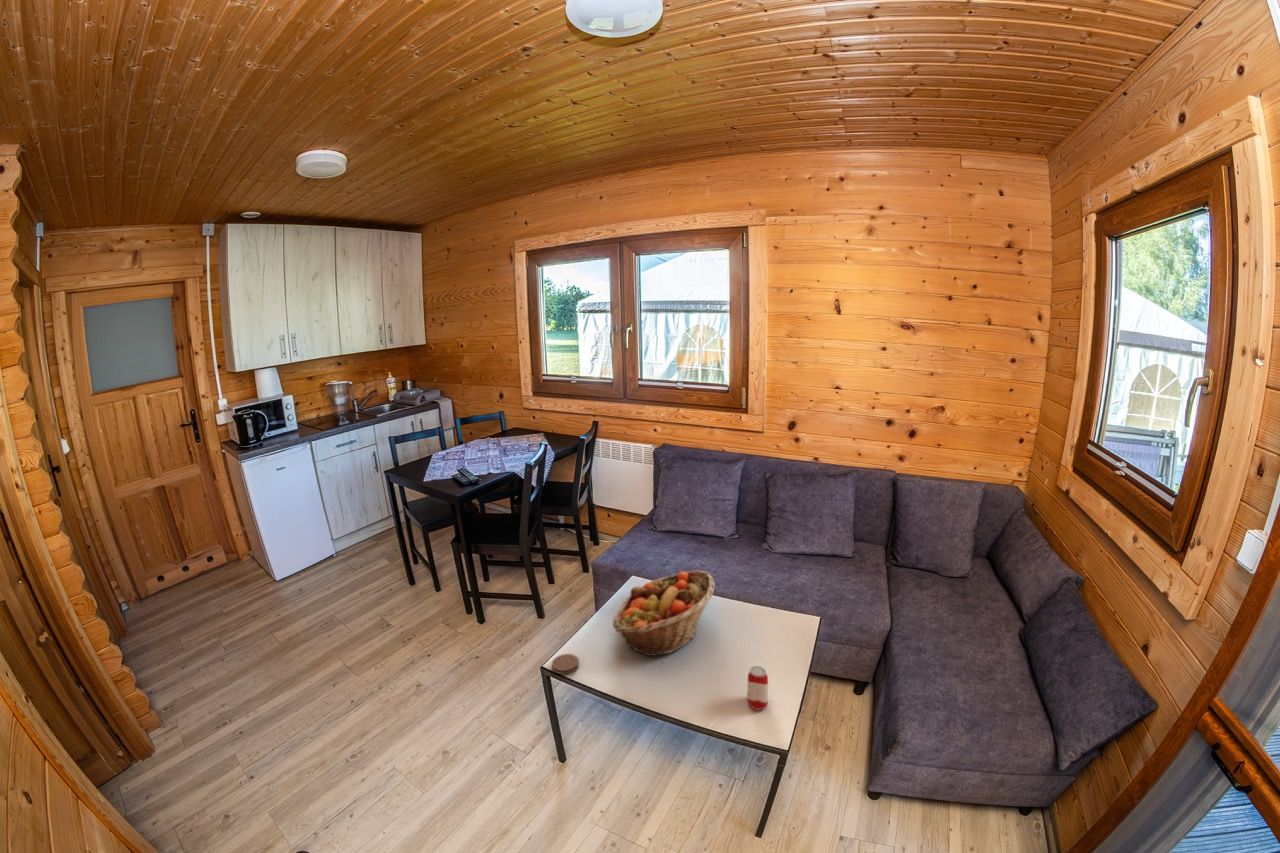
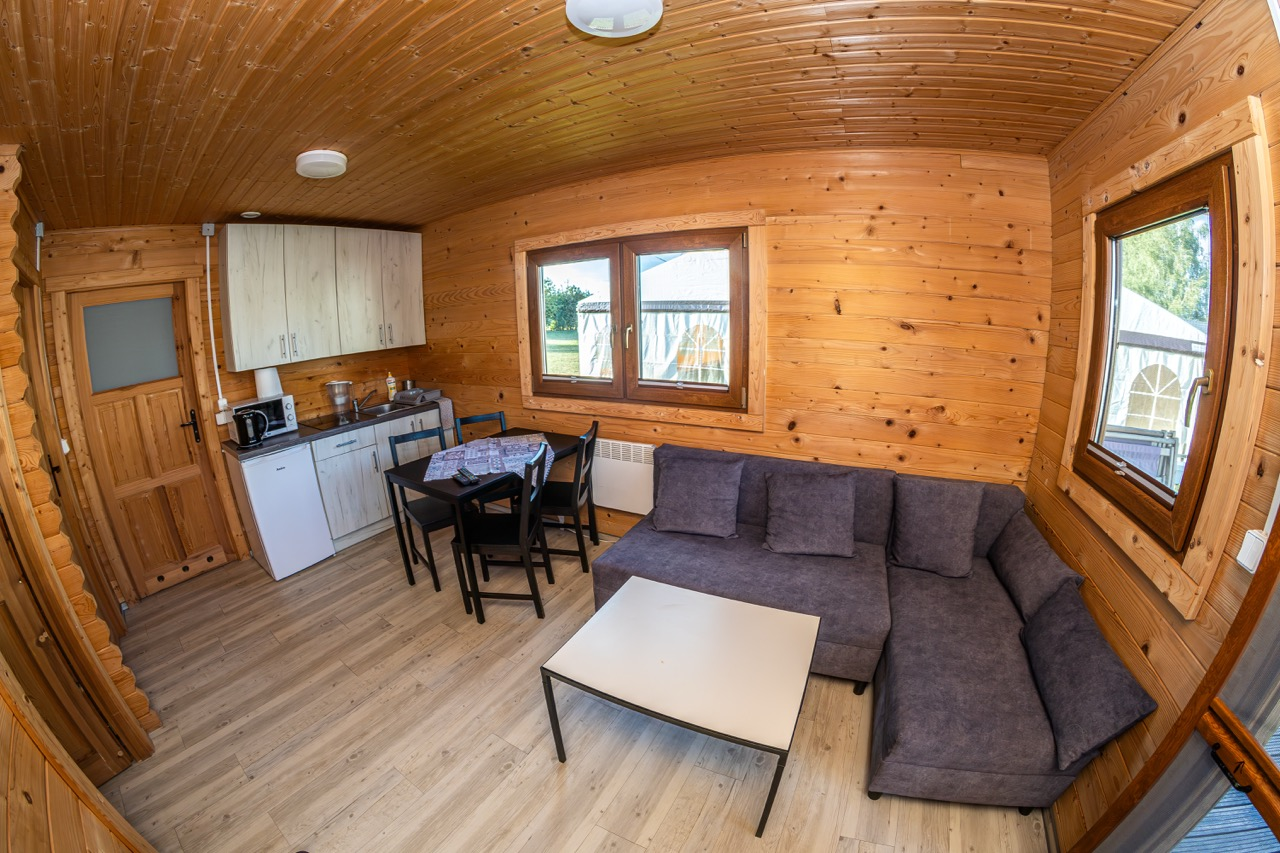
- fruit basket [612,569,716,657]
- coaster [551,653,580,675]
- beverage can [747,665,769,711]
